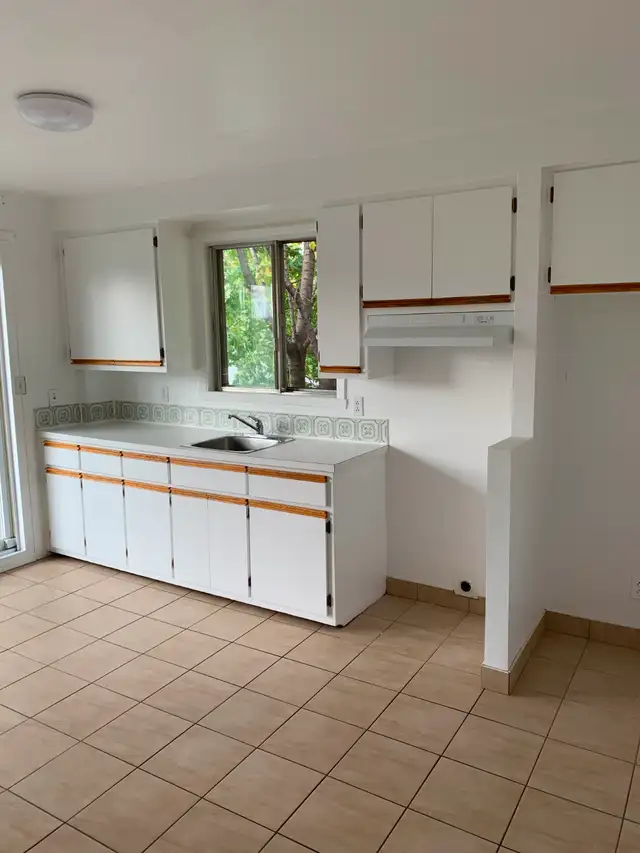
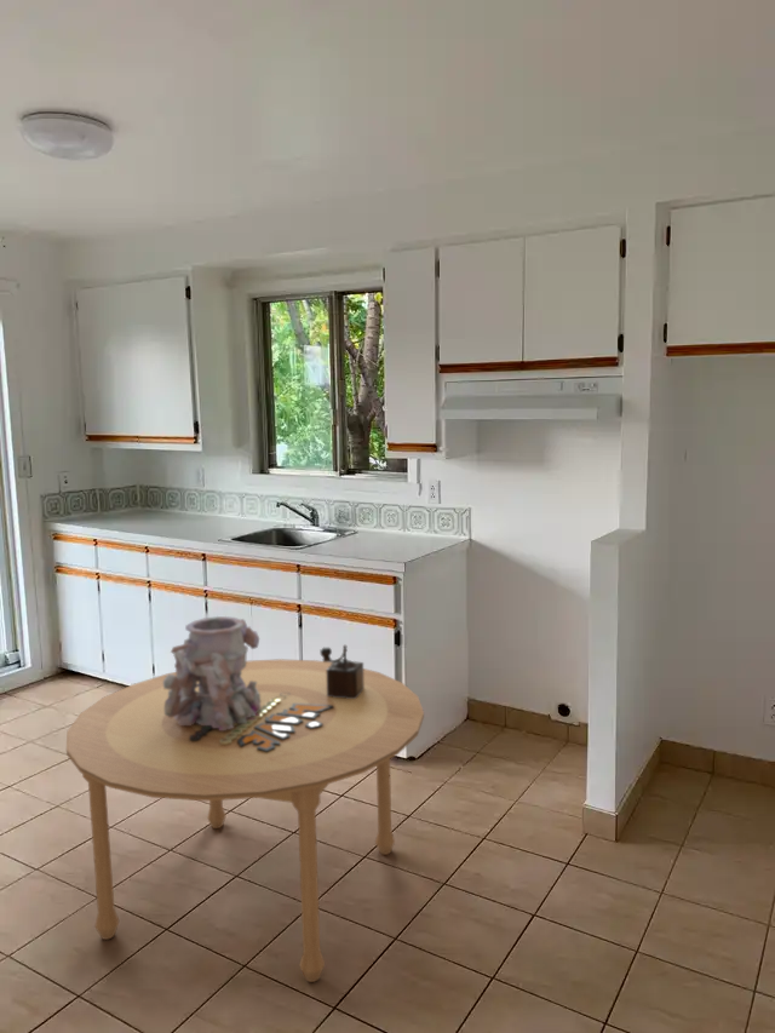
+ vase [163,615,260,730]
+ pepper mill [318,644,364,699]
+ dining table [65,658,425,983]
